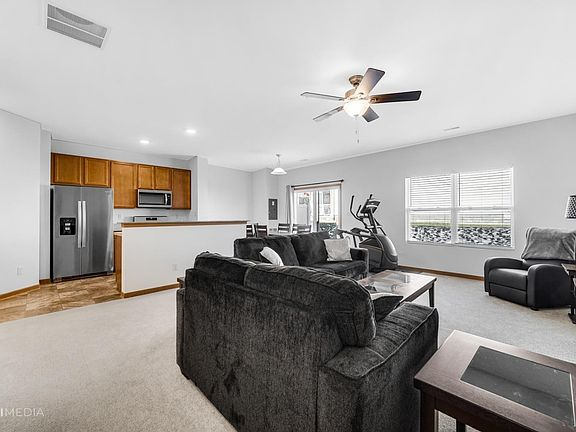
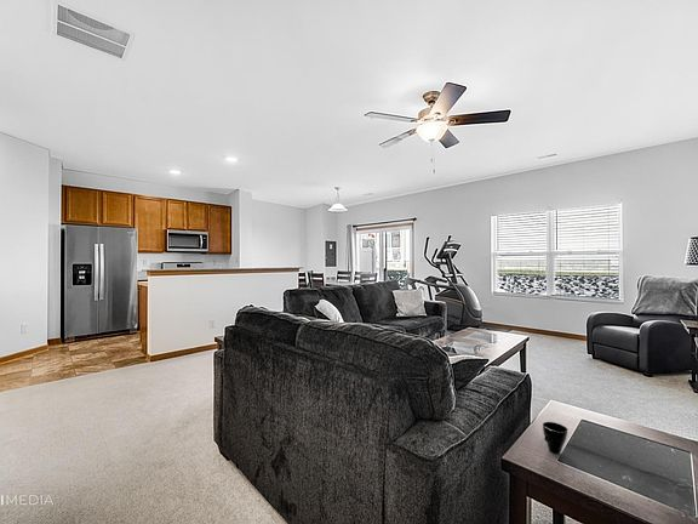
+ cup [542,421,568,455]
